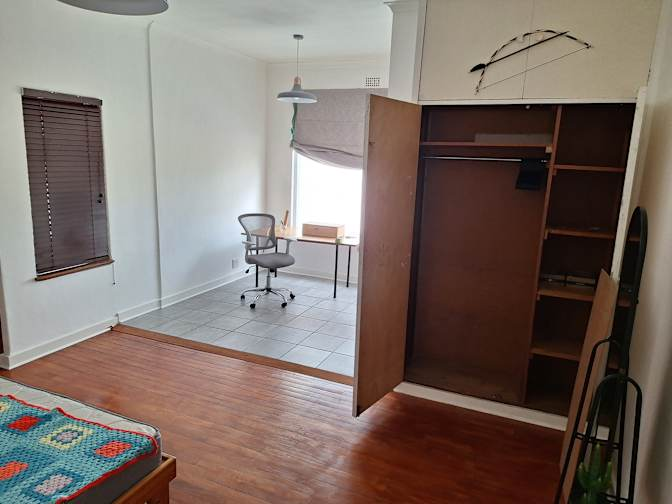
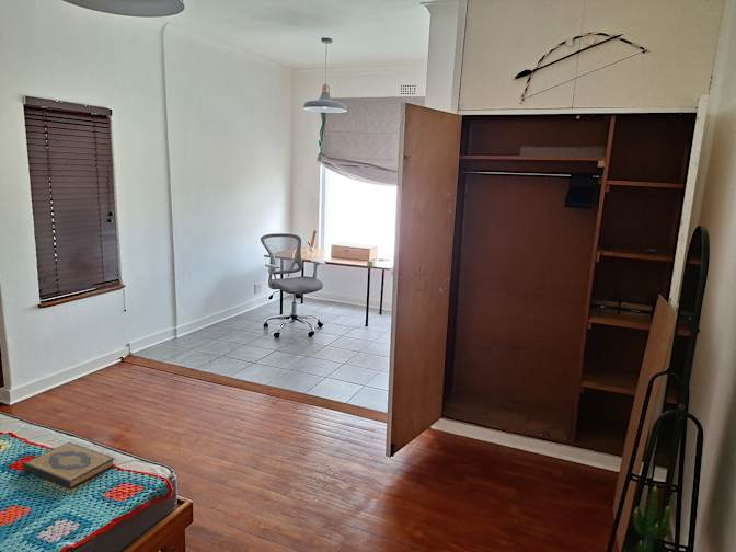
+ hardback book [22,441,116,490]
